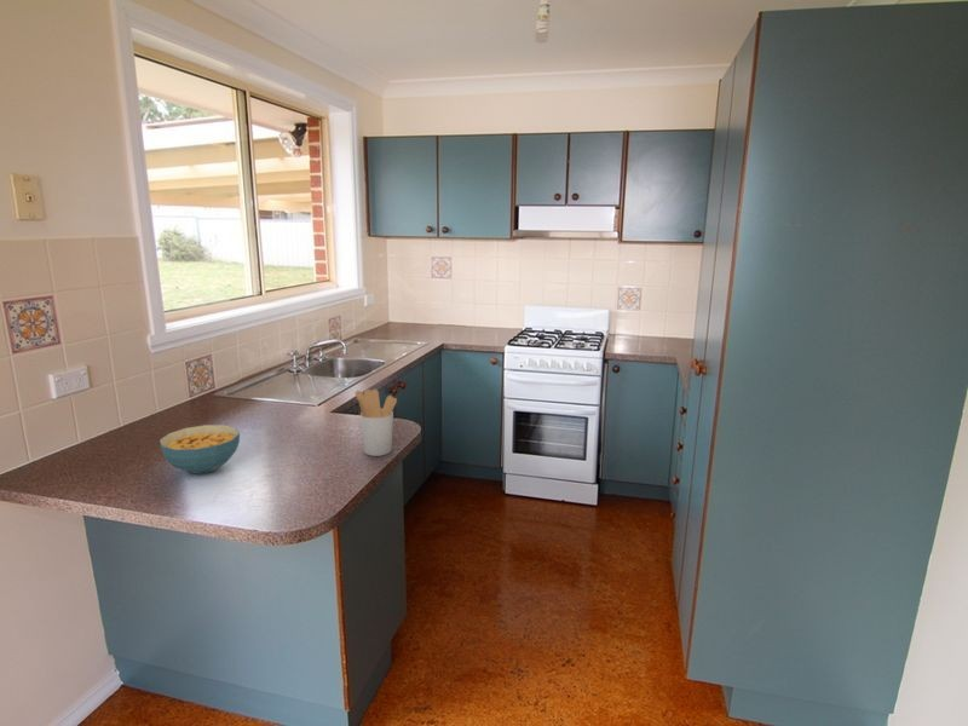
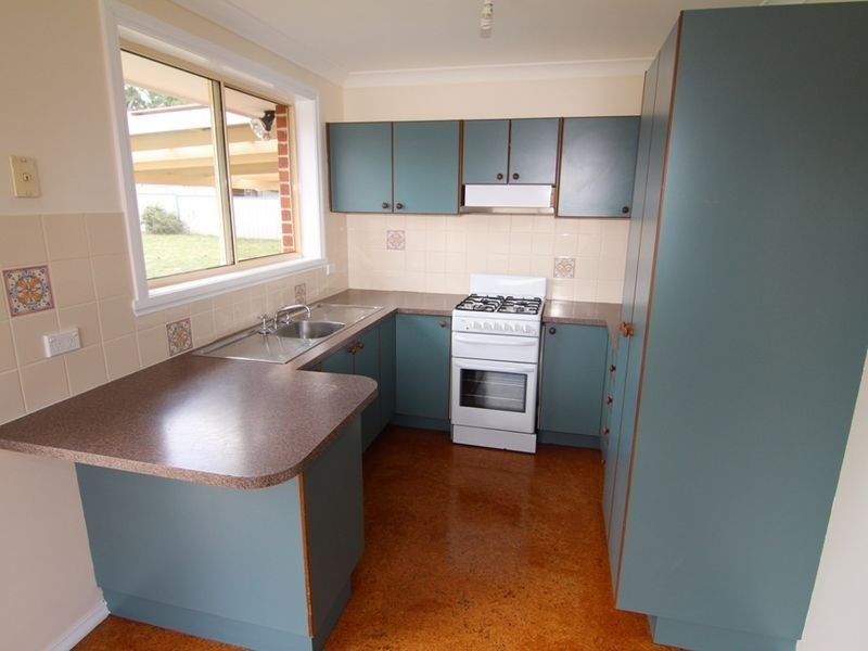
- cereal bowl [159,424,241,476]
- utensil holder [355,388,398,457]
